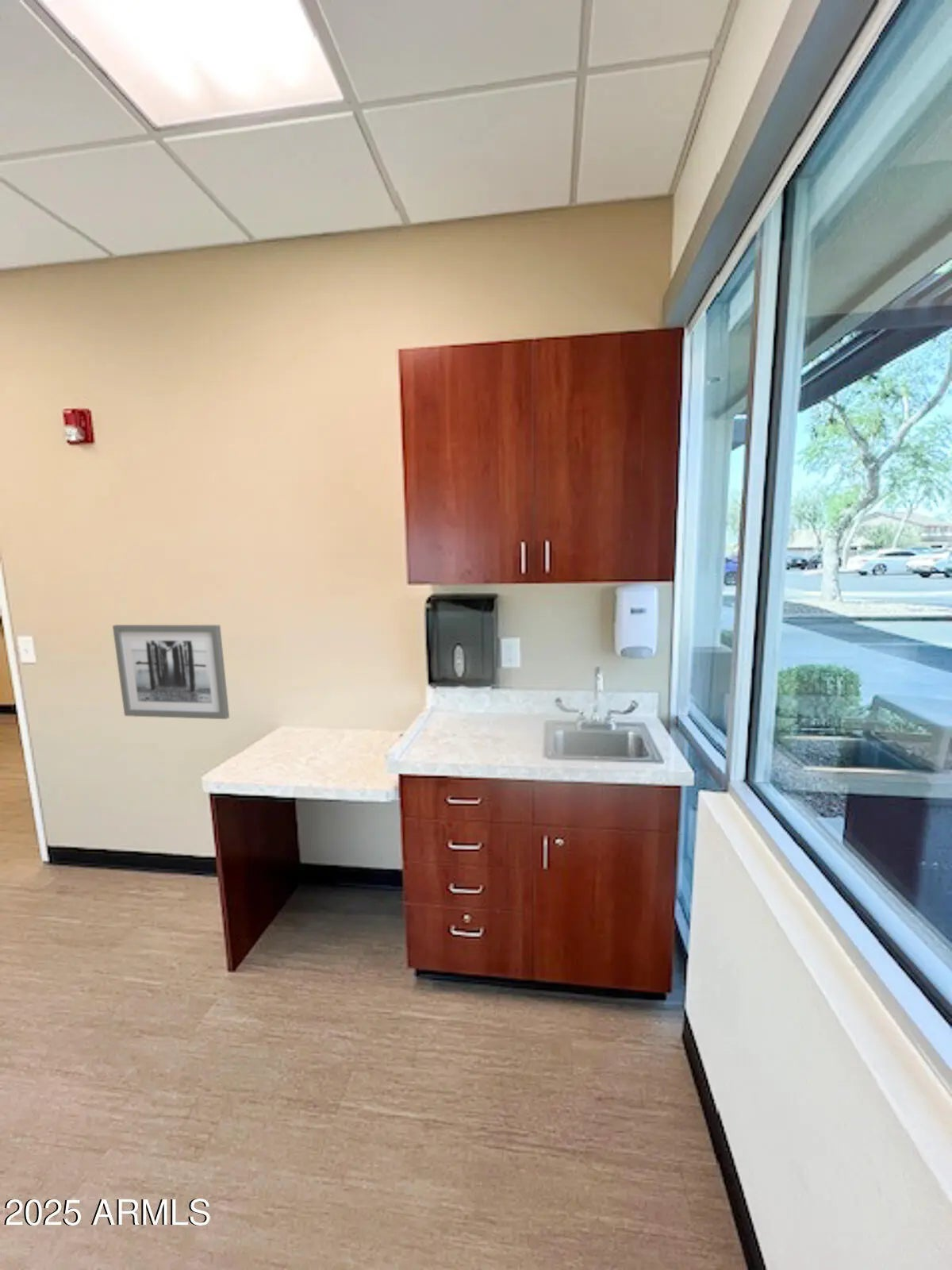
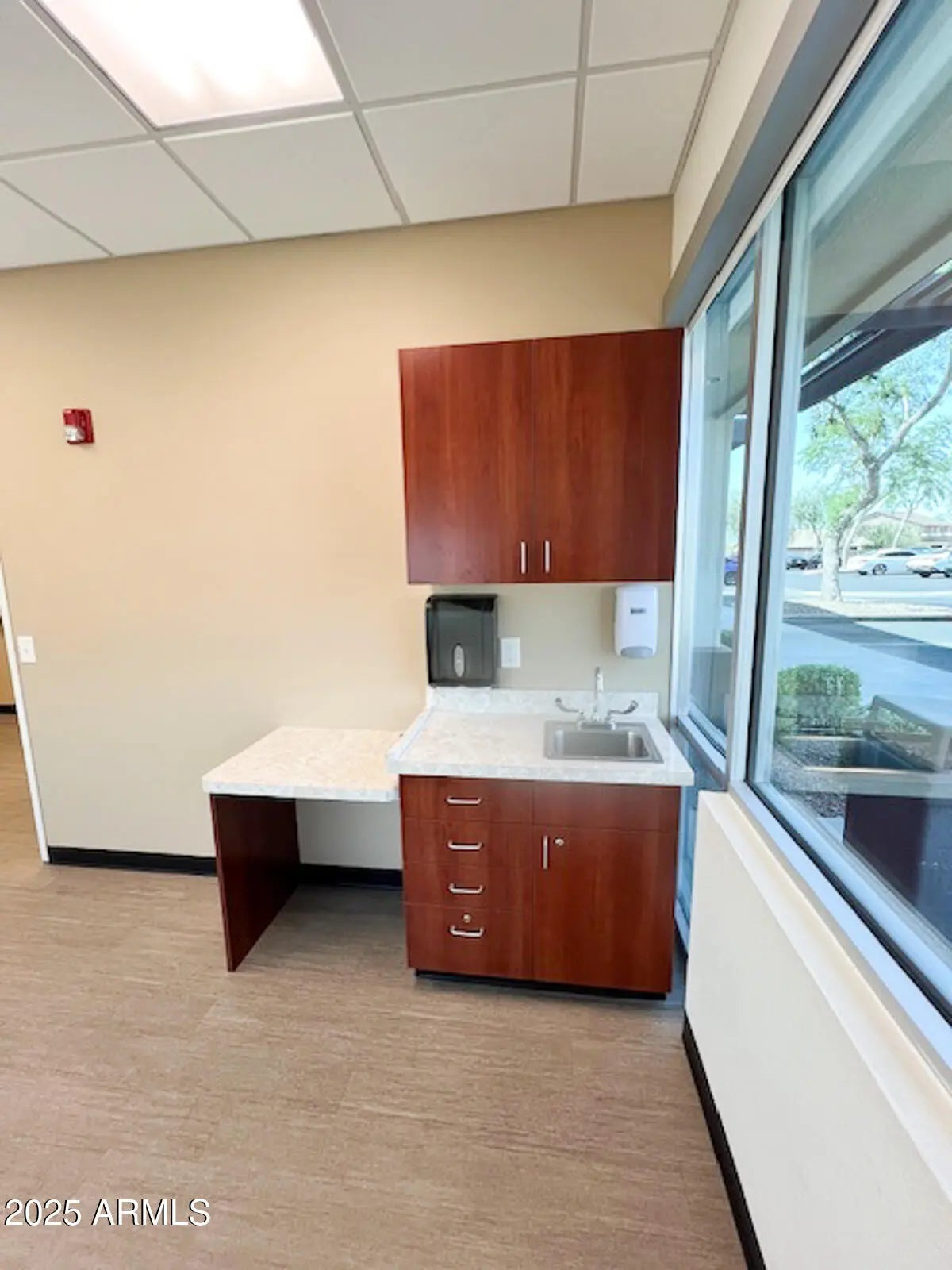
- wall art [112,624,230,720]
